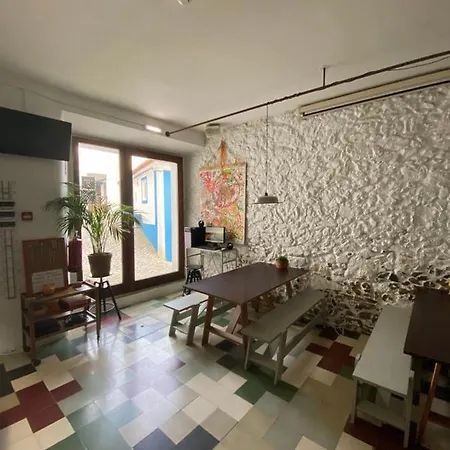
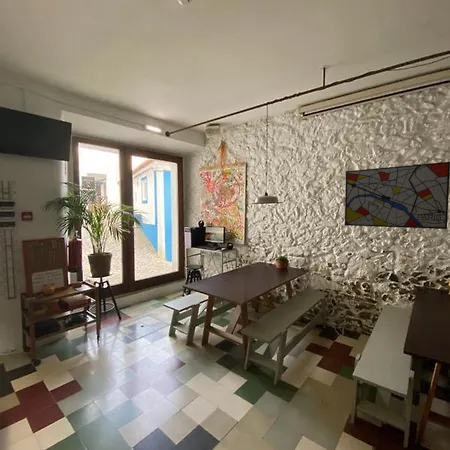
+ wall art [344,161,450,230]
